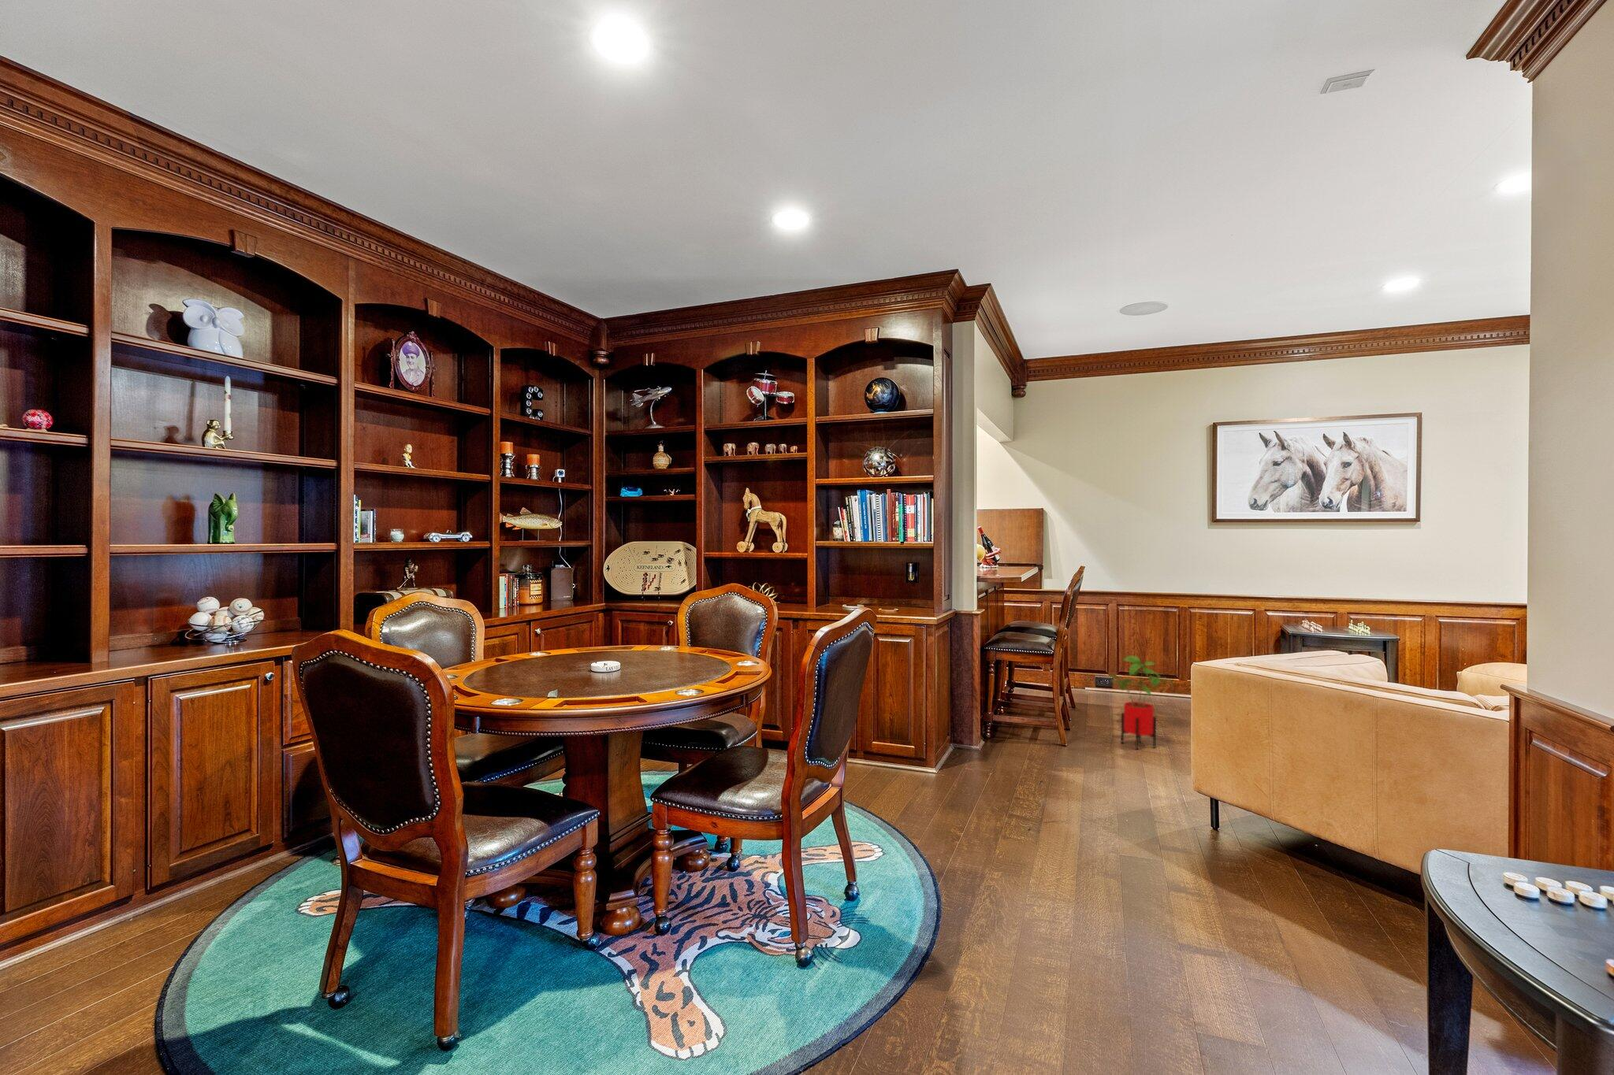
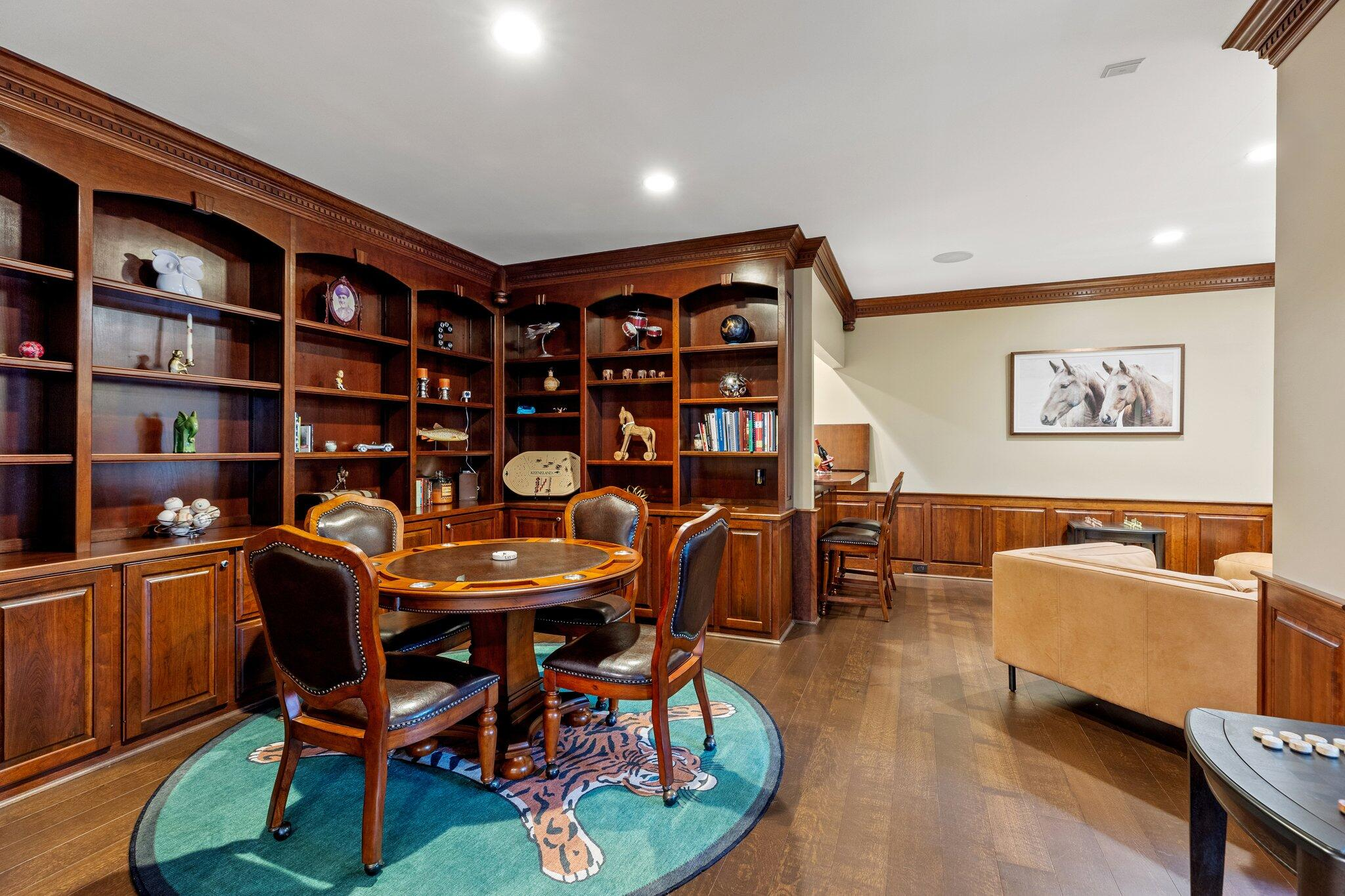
- house plant [1103,655,1174,751]
